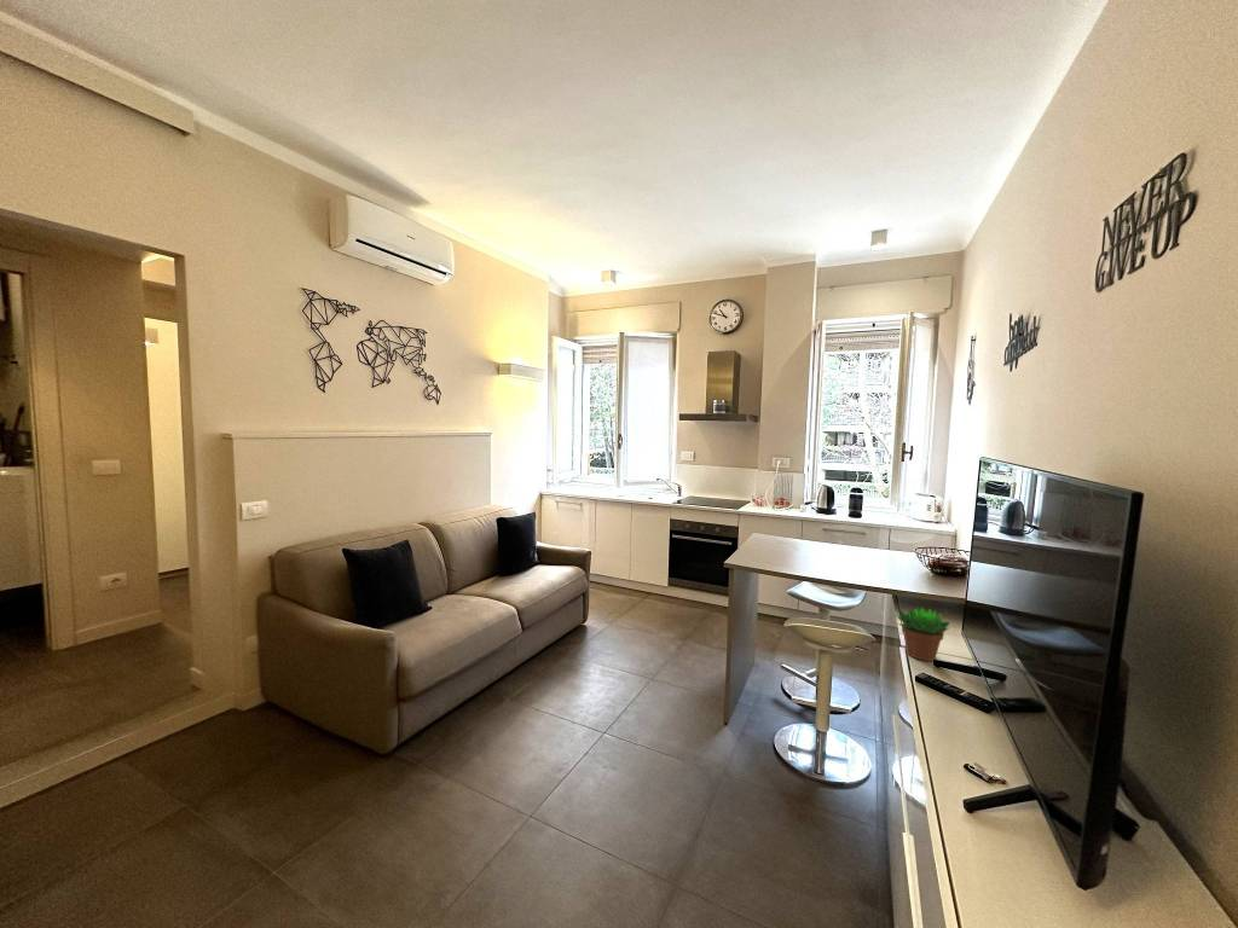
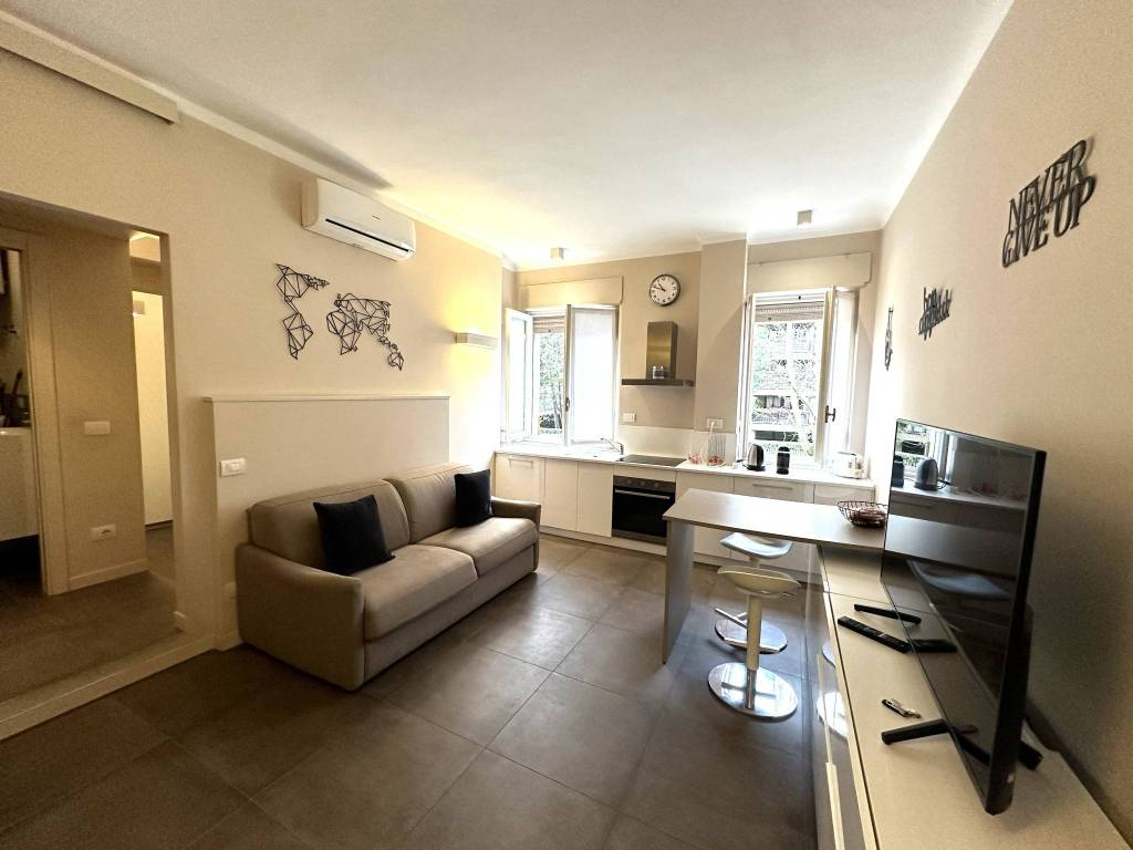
- succulent plant [895,607,951,662]
